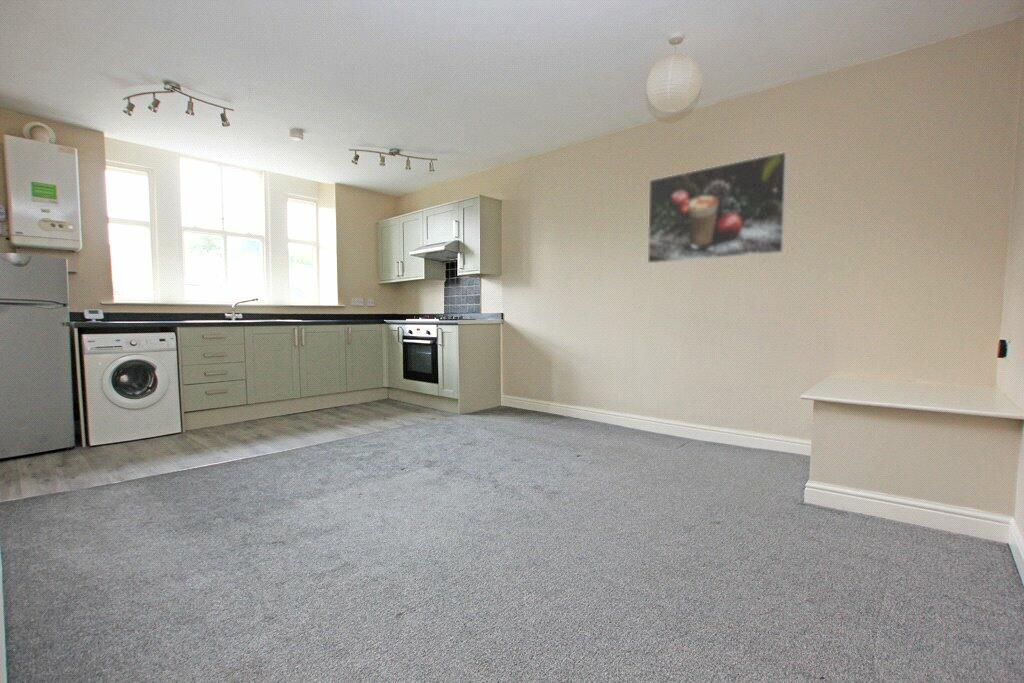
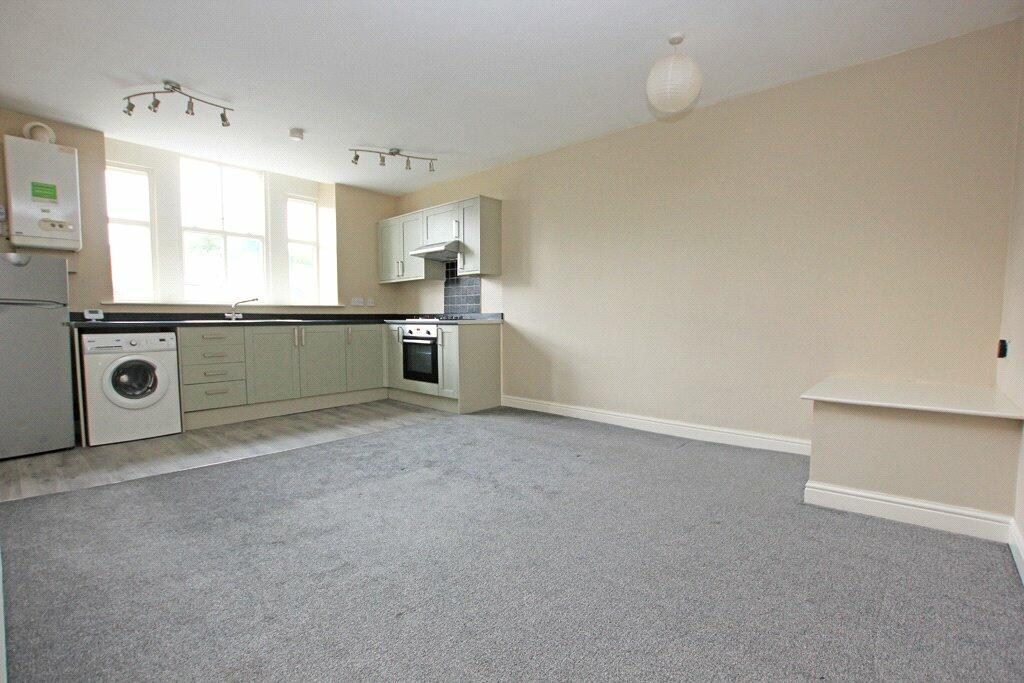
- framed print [647,151,788,264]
